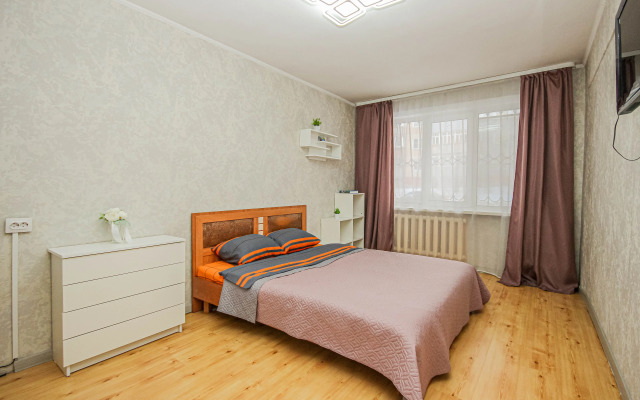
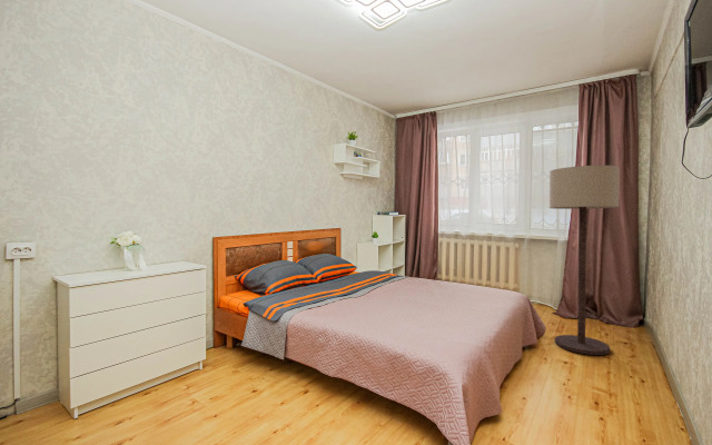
+ floor lamp [548,165,621,356]
